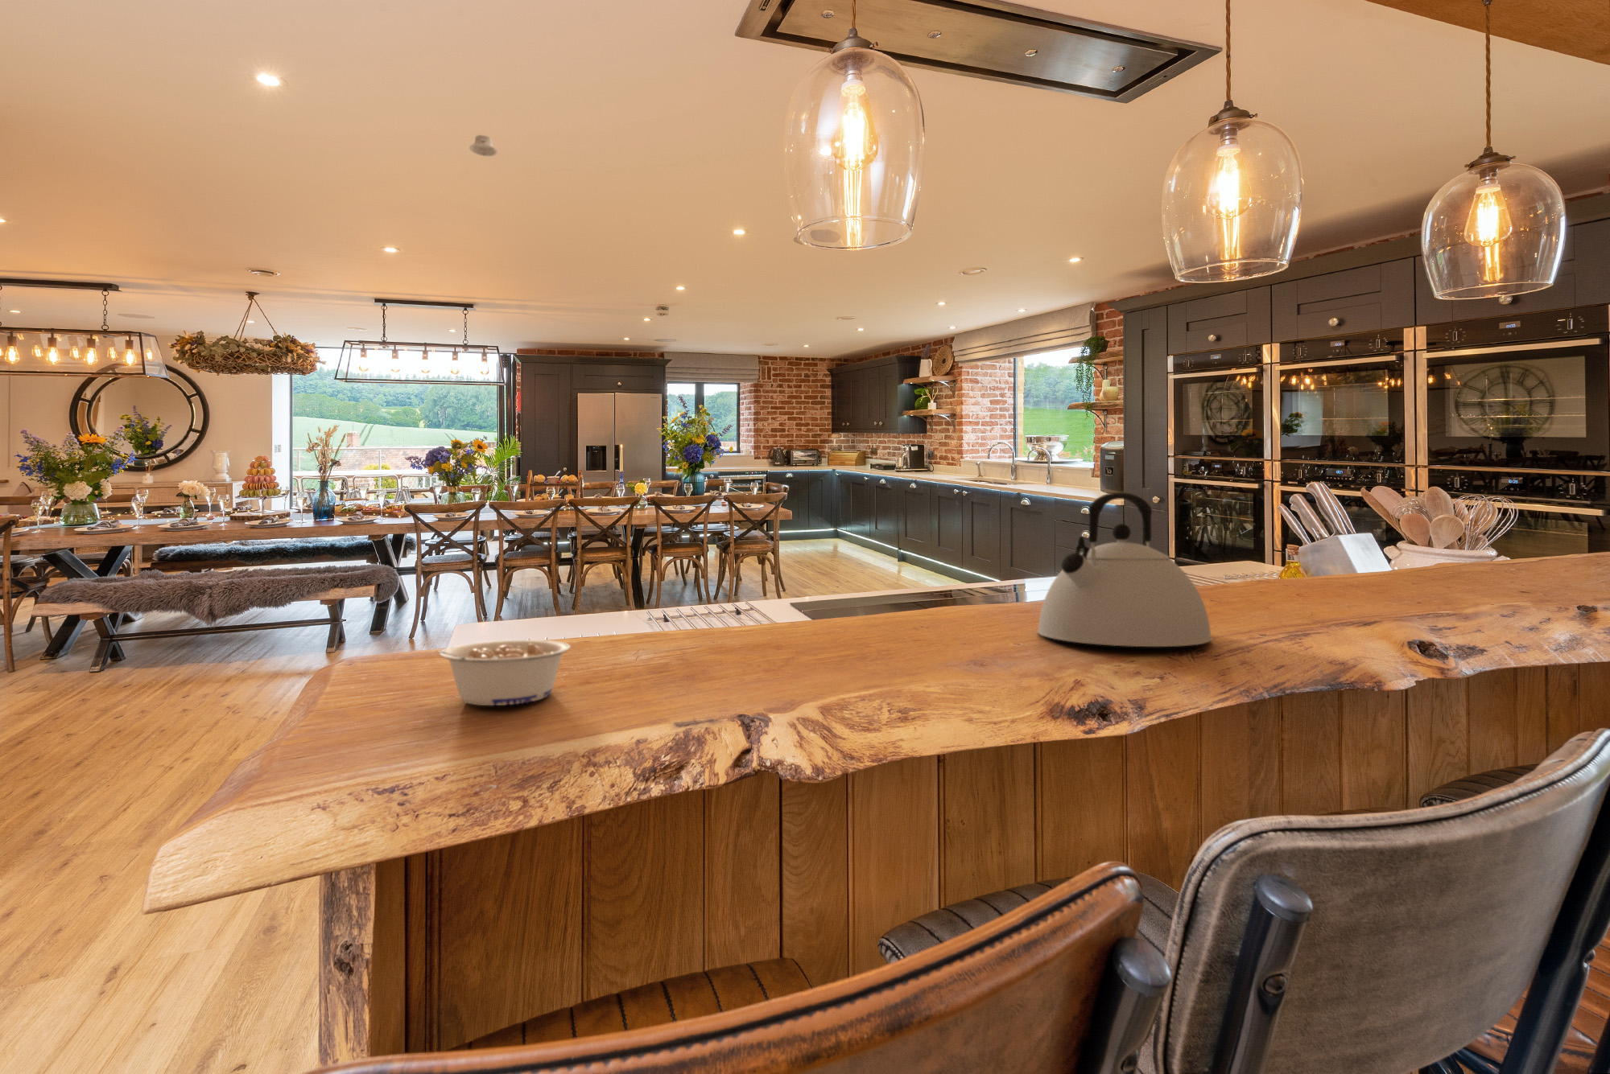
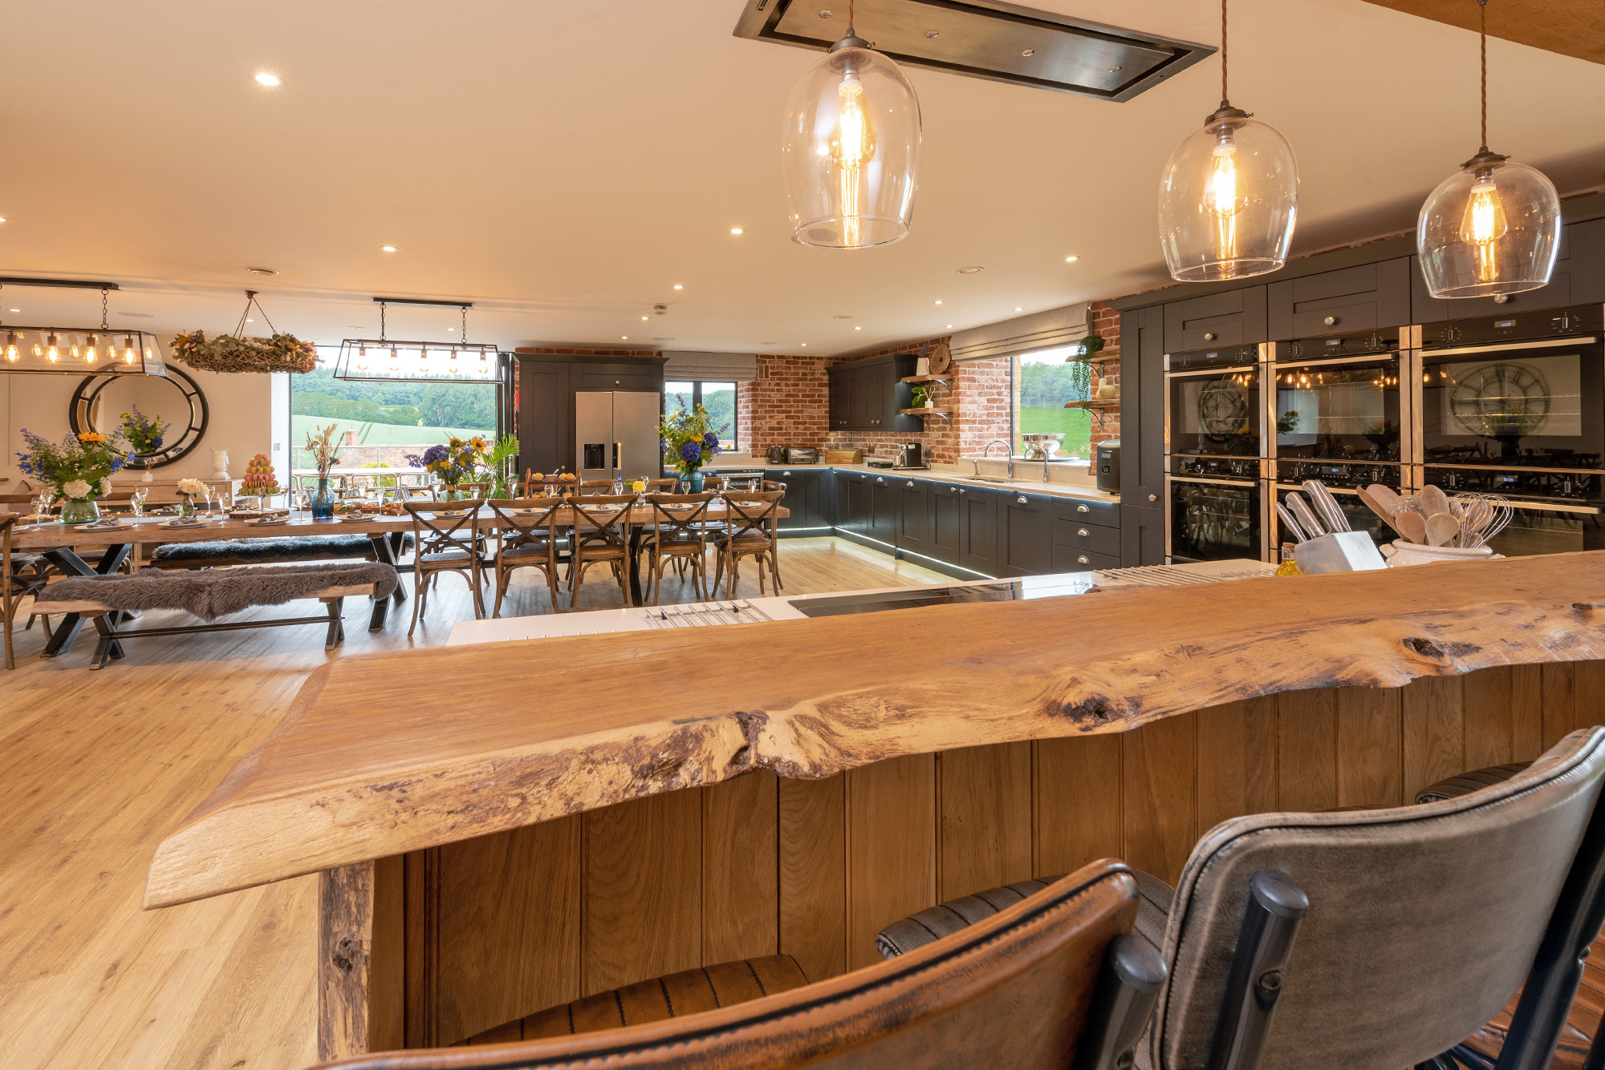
- legume [435,639,572,706]
- kettle [1037,491,1213,647]
- recessed light [469,134,499,158]
